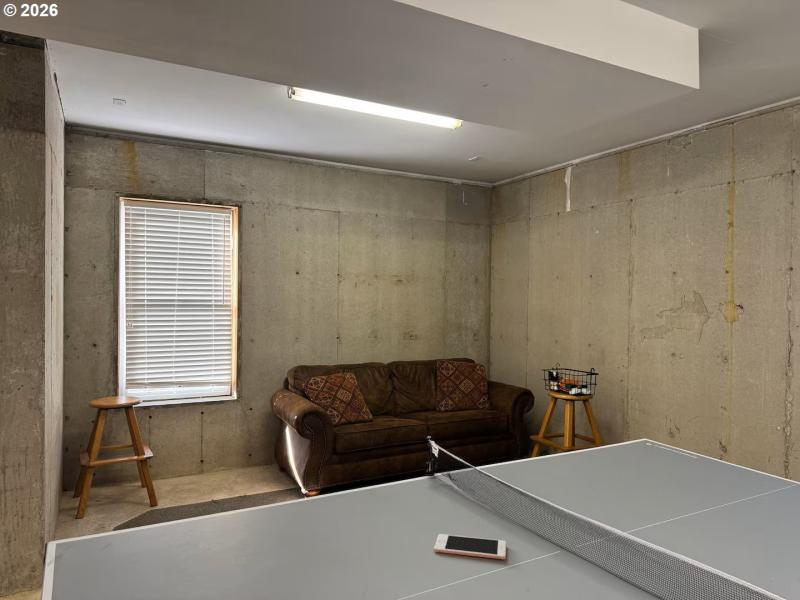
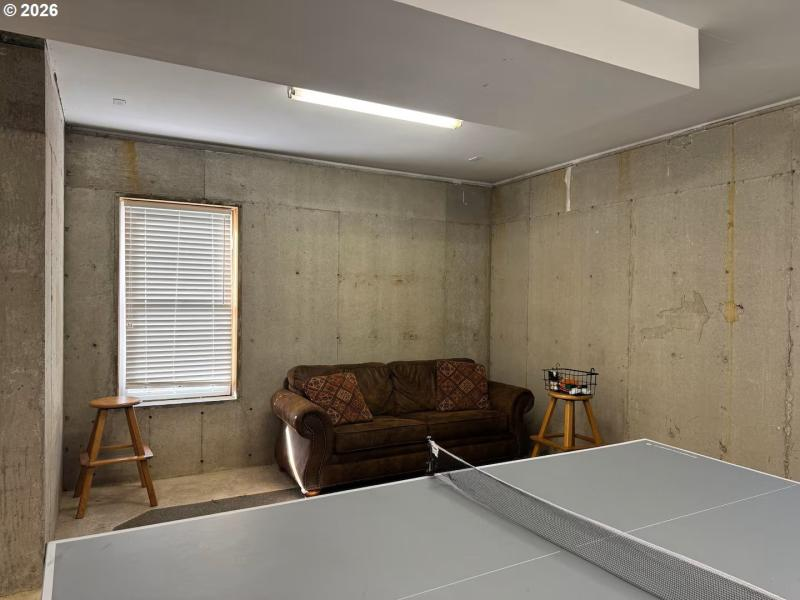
- cell phone [433,533,507,560]
